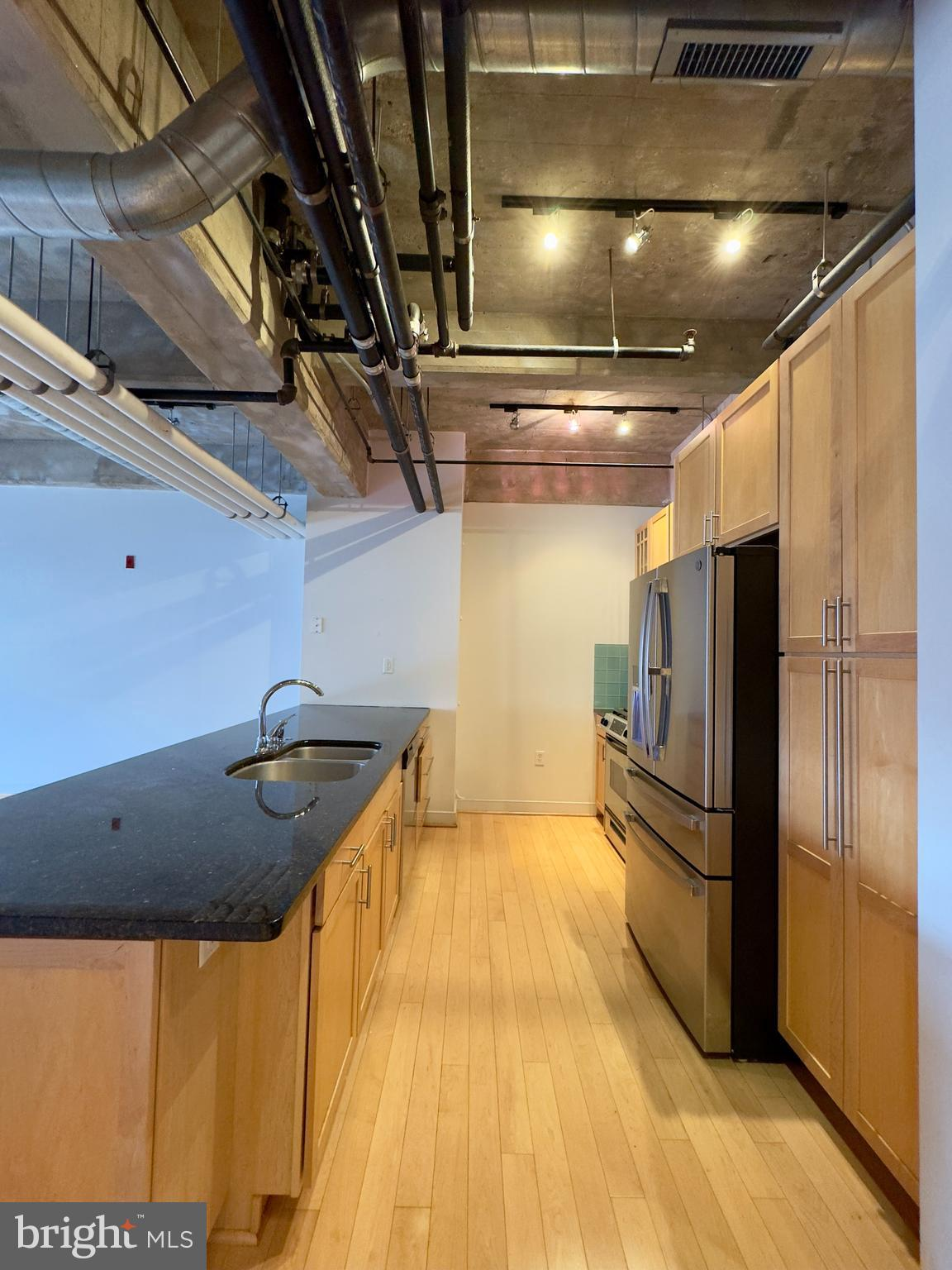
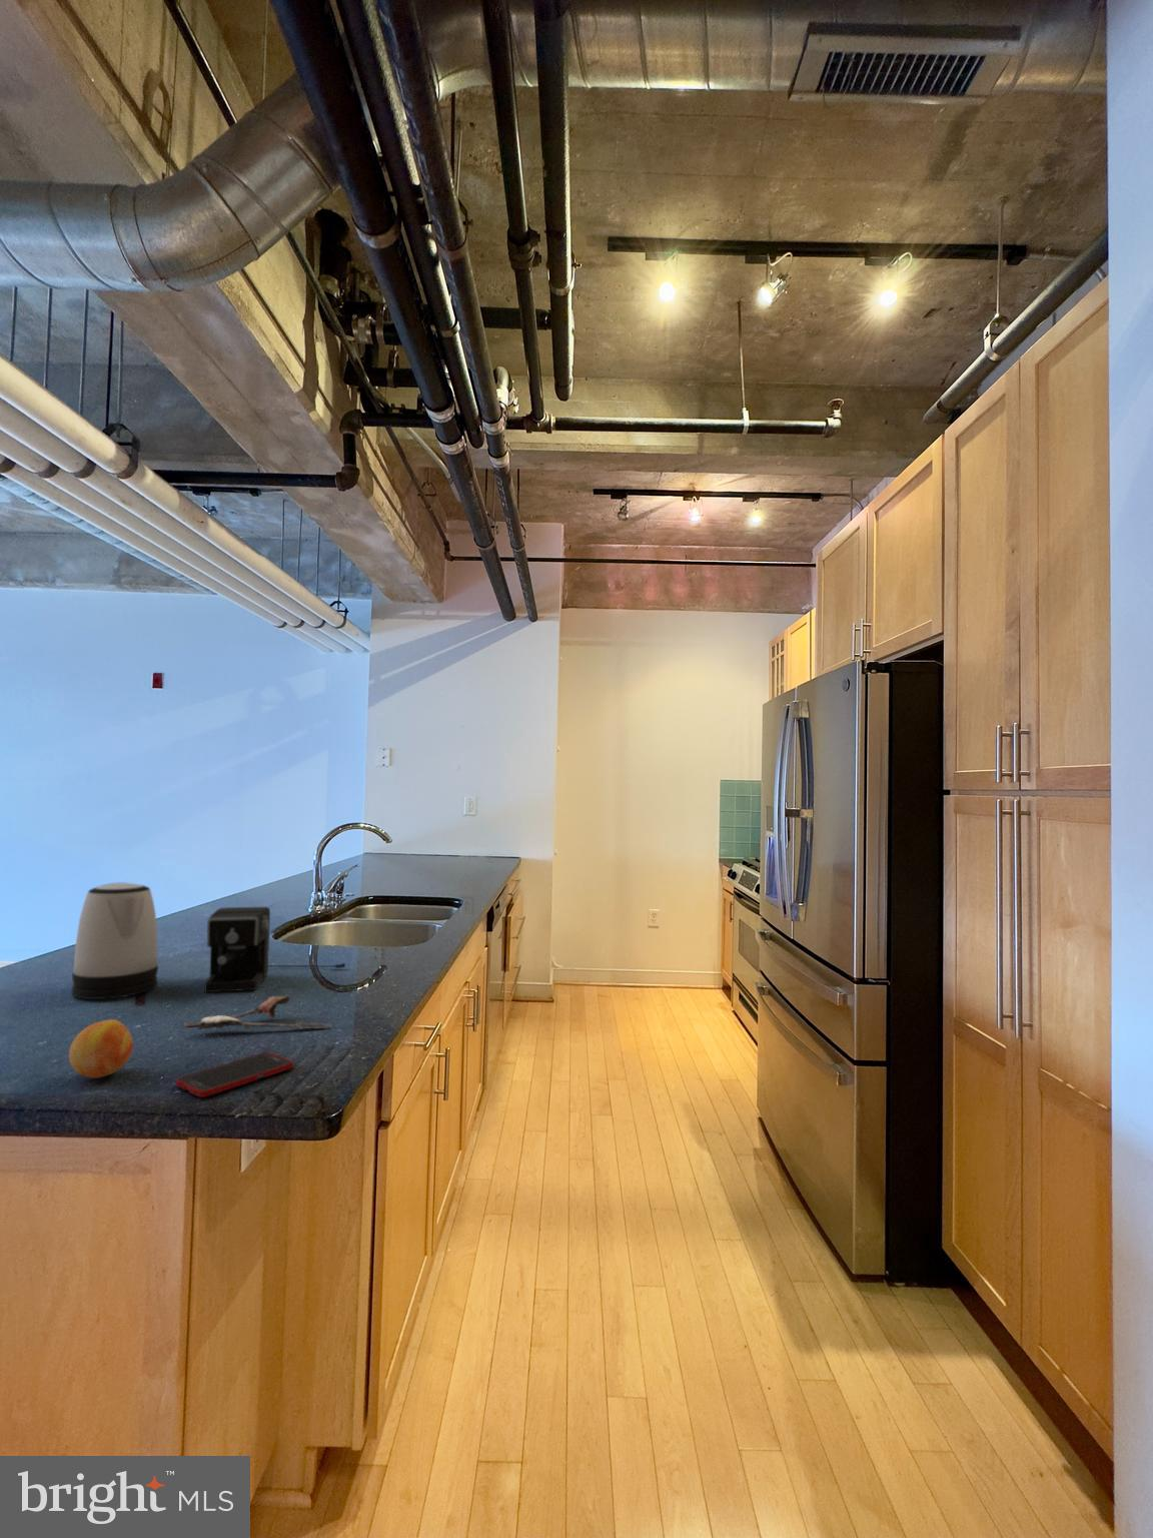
+ kettle [70,882,159,1000]
+ coffee maker [203,906,346,993]
+ spoon [184,994,332,1032]
+ fruit [68,1018,134,1079]
+ cell phone [176,1051,294,1098]
